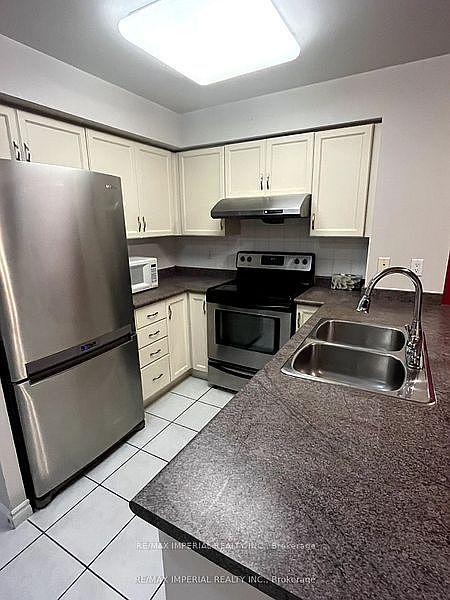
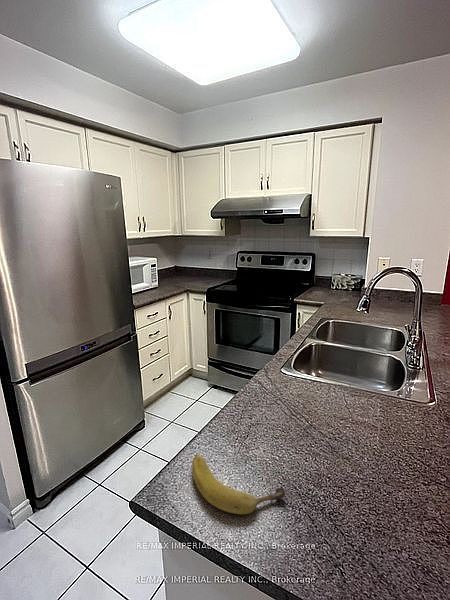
+ fruit [191,453,286,515]
